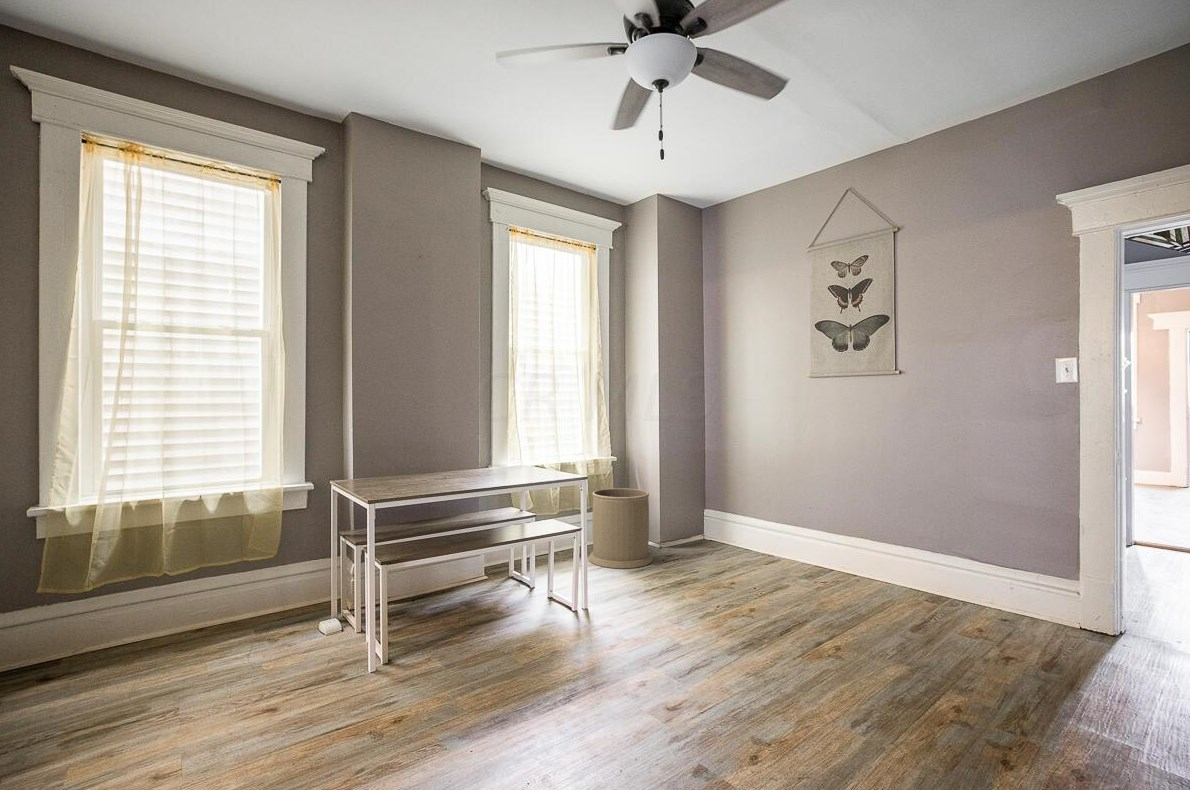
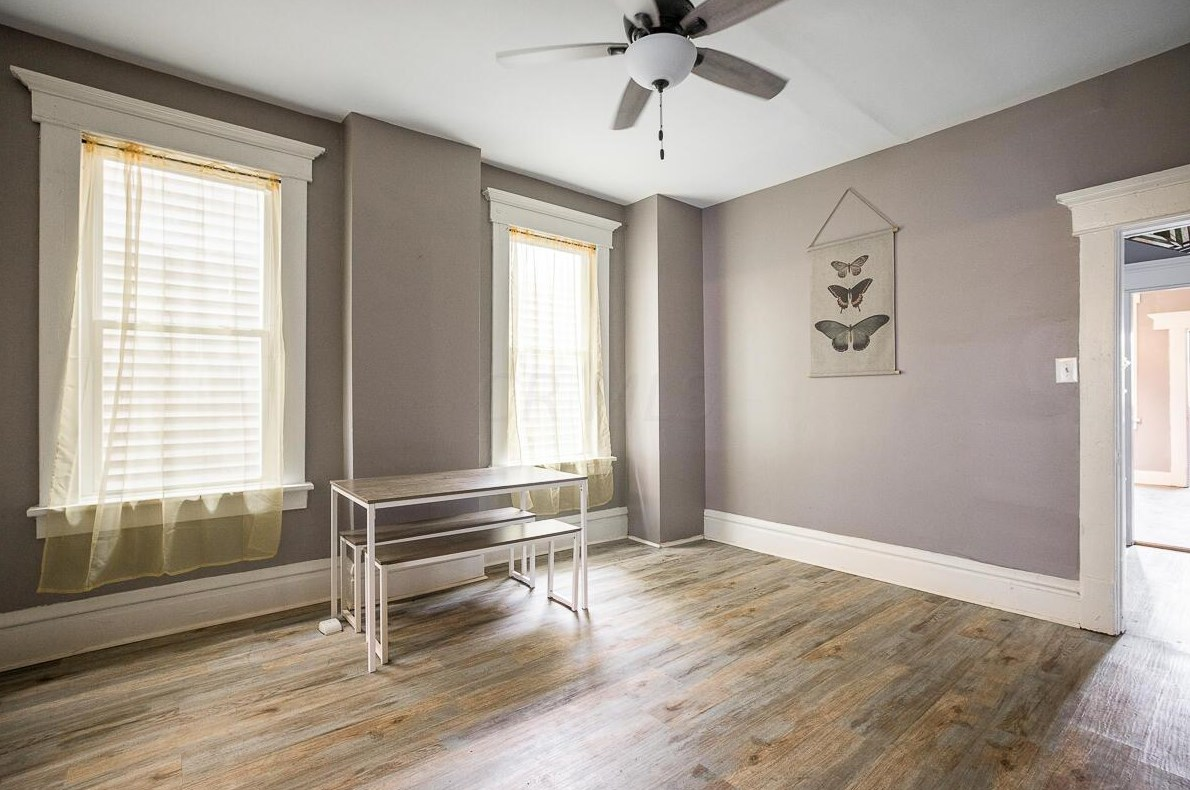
- trash can [588,487,654,569]
